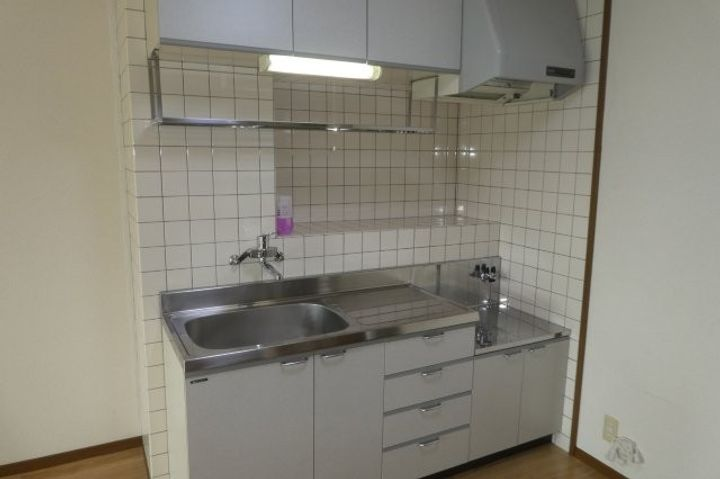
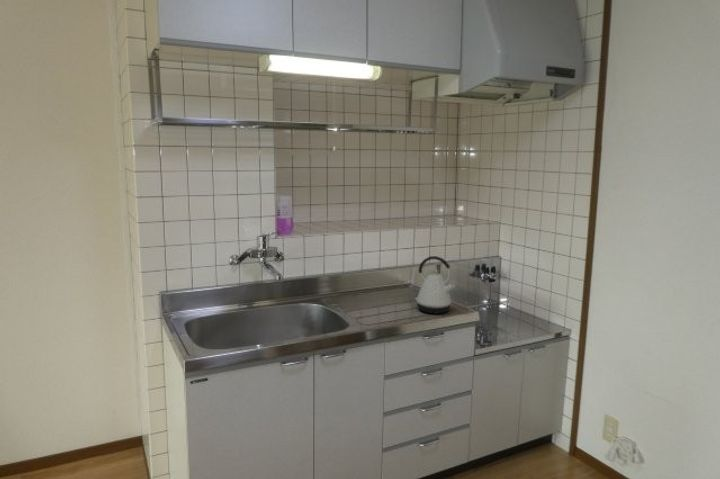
+ kettle [414,255,457,315]
